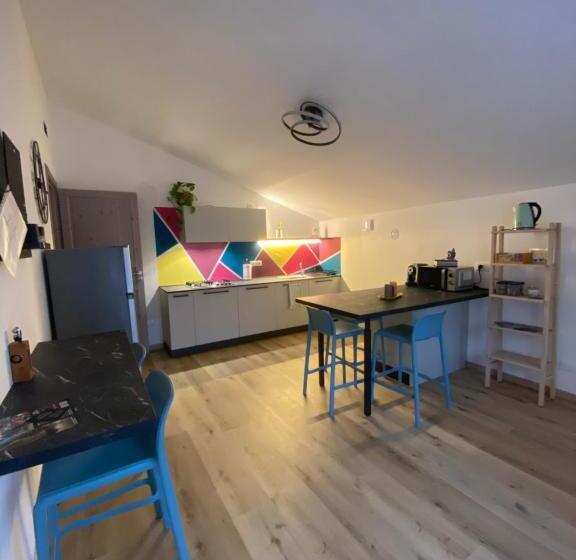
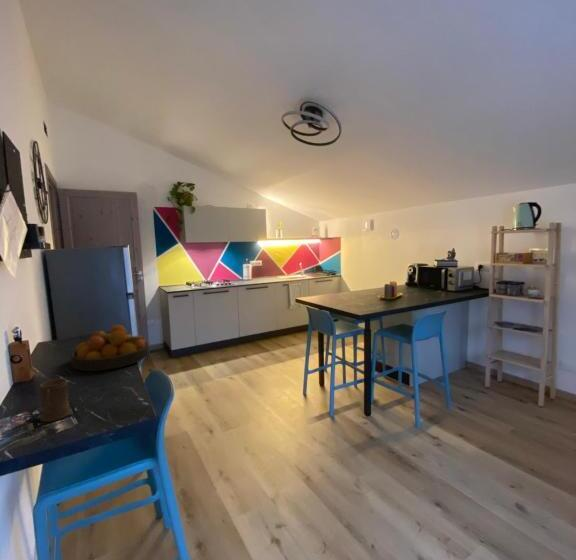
+ mug [39,377,74,423]
+ fruit bowl [70,324,150,372]
